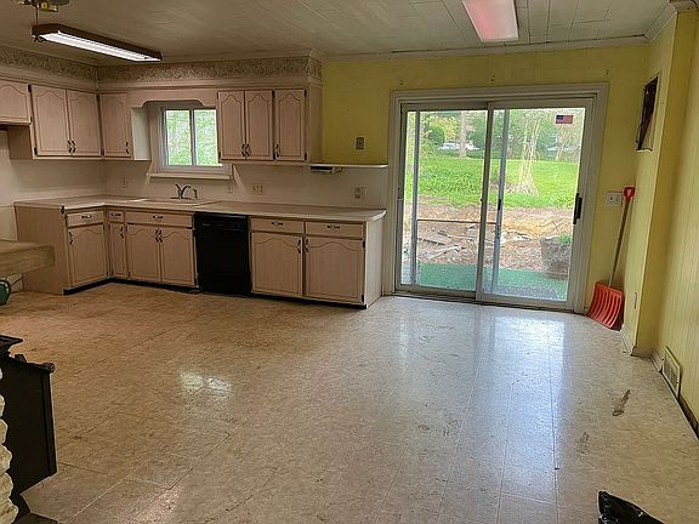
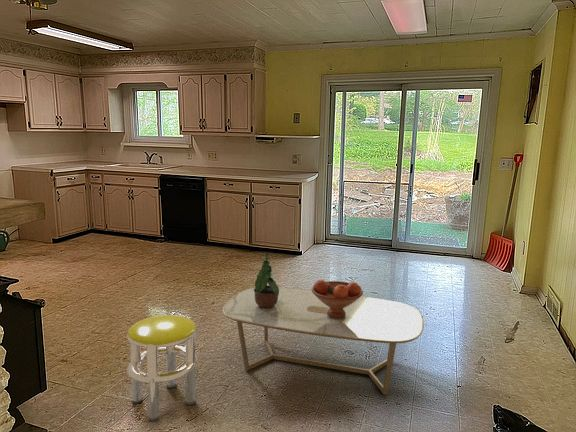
+ coffee table [222,286,425,396]
+ fruit bowl [311,279,364,318]
+ stool [126,314,198,422]
+ potted plant [252,252,279,308]
